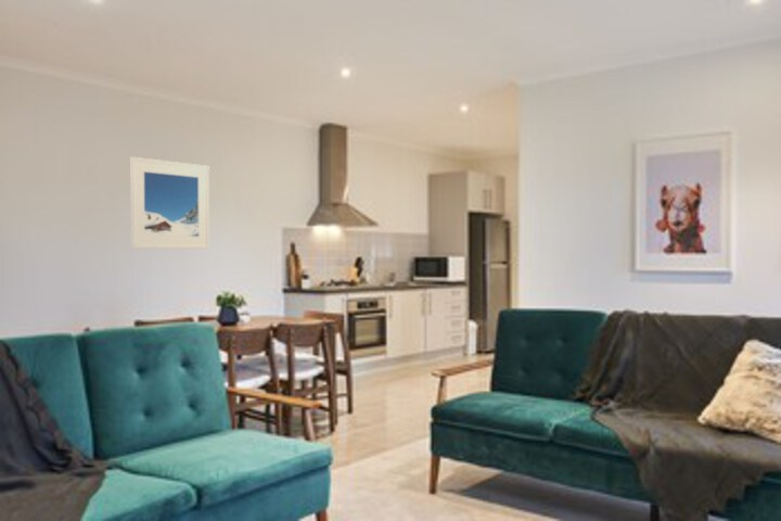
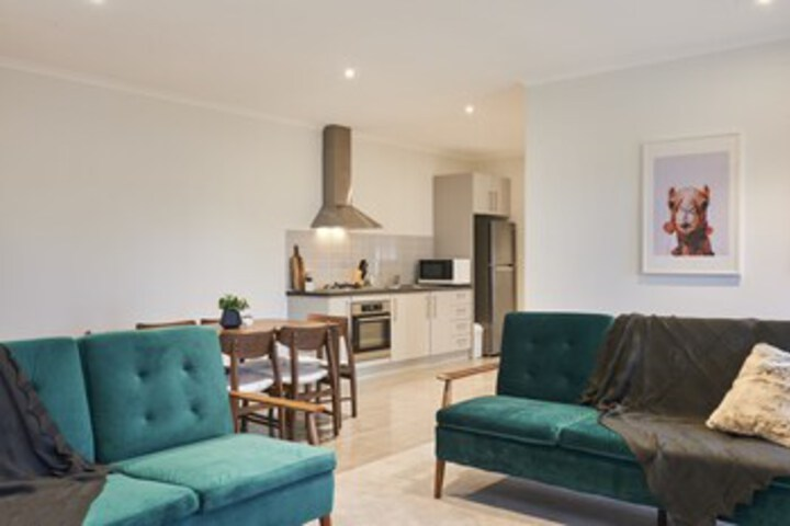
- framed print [130,156,210,250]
